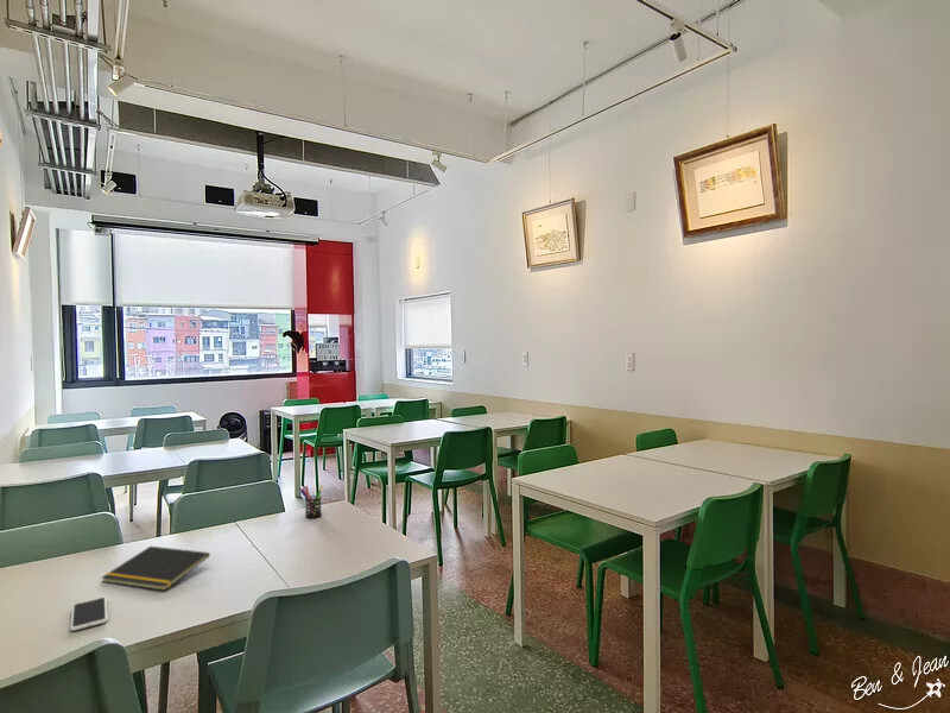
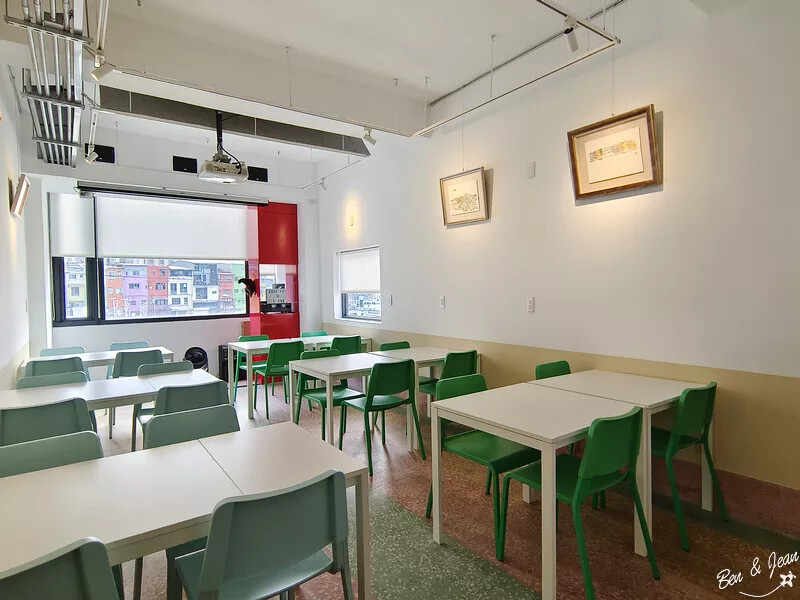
- smartphone [69,597,108,632]
- pen holder [299,484,323,519]
- notepad [101,545,211,592]
